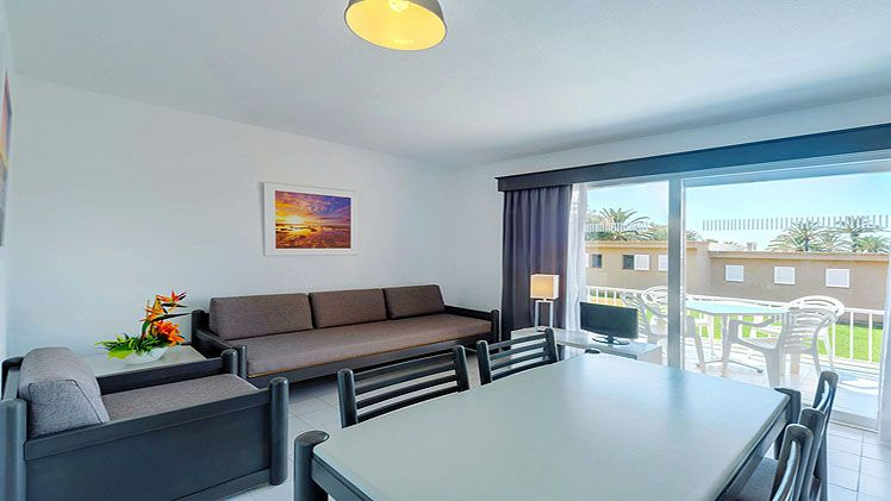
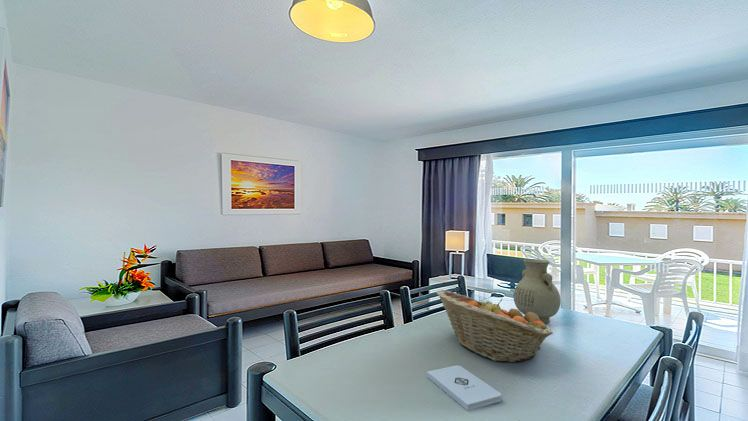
+ vase [513,258,562,324]
+ fruit basket [435,289,554,363]
+ notepad [426,364,502,412]
